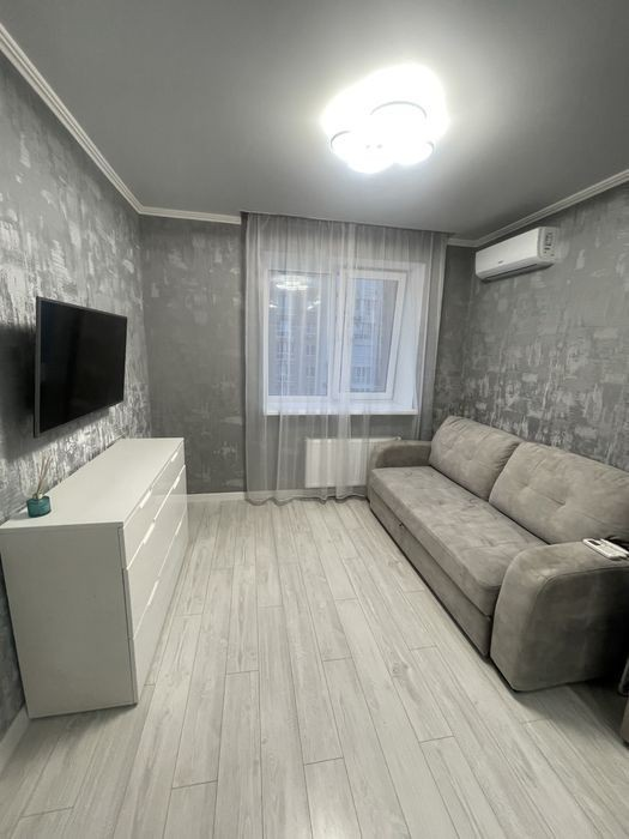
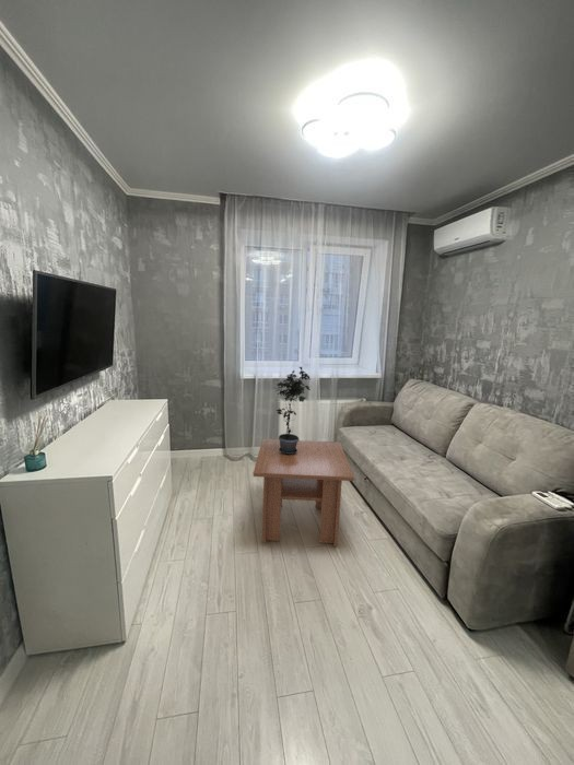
+ potted plant [271,366,312,455]
+ coffee table [253,438,355,548]
